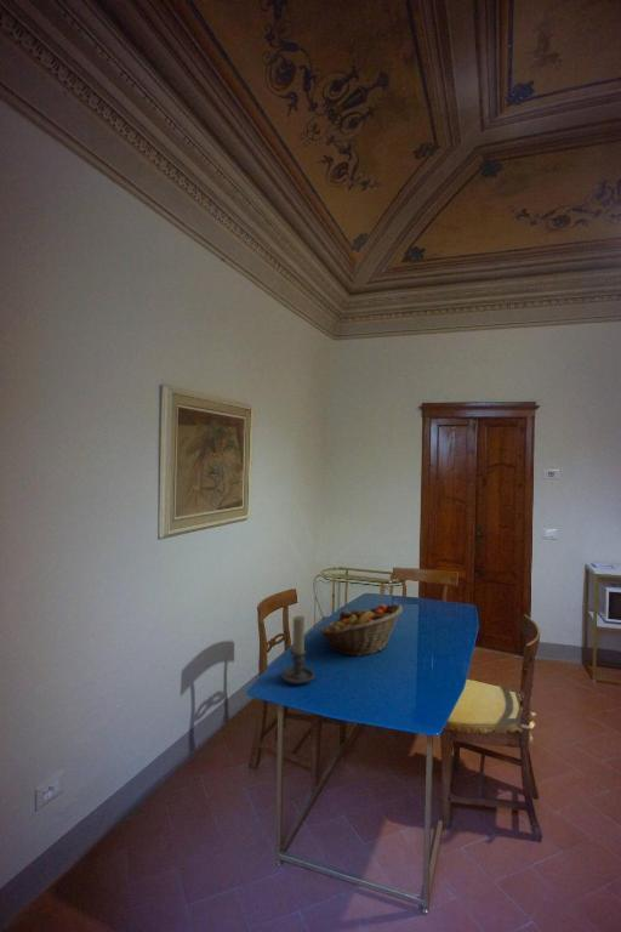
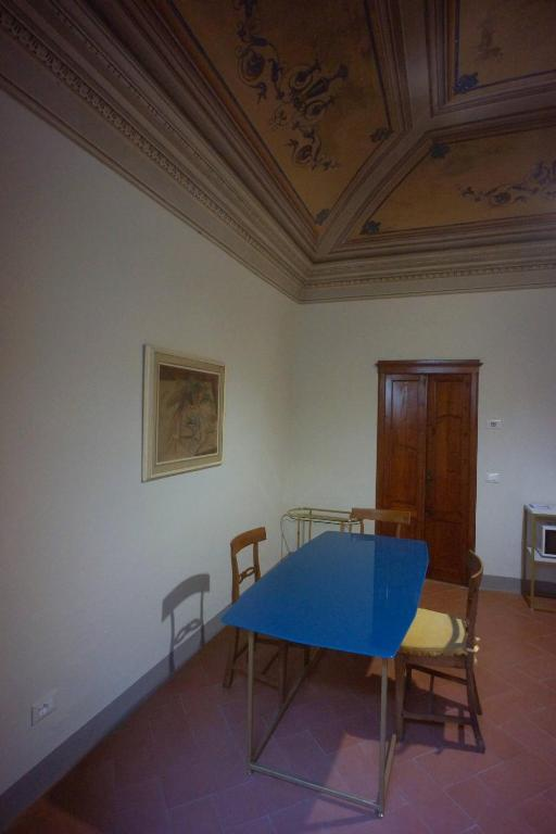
- fruit basket [319,603,404,658]
- candle holder [280,615,317,686]
